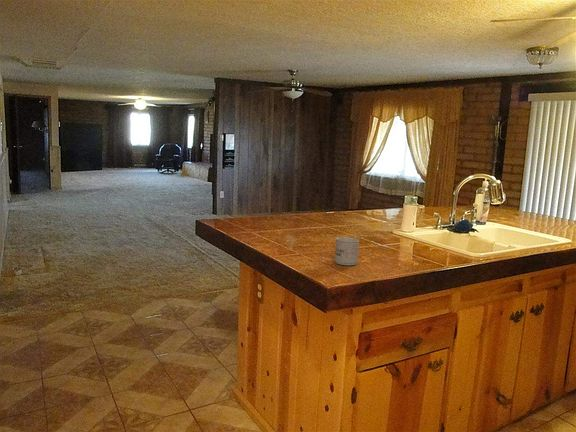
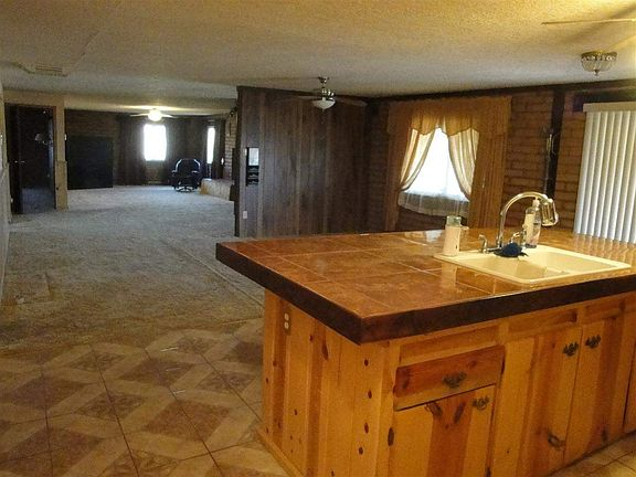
- mug [334,236,360,266]
